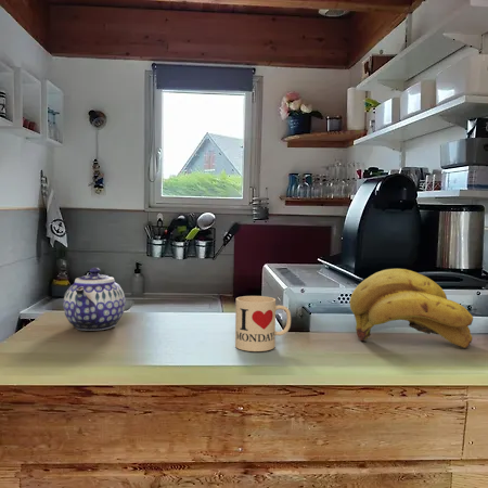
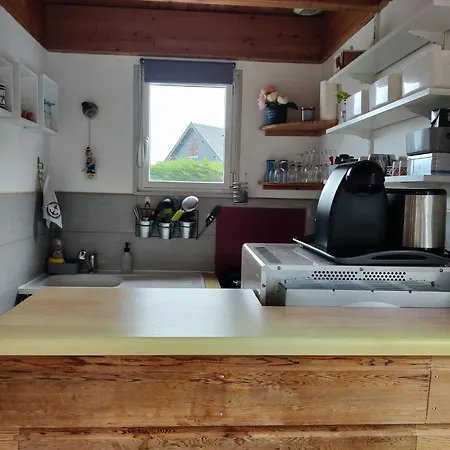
- banana bunch [349,268,474,349]
- teapot [62,267,127,332]
- mug [234,295,292,352]
